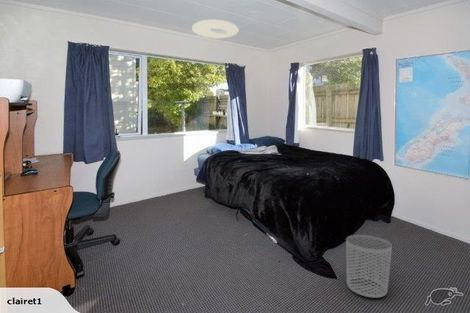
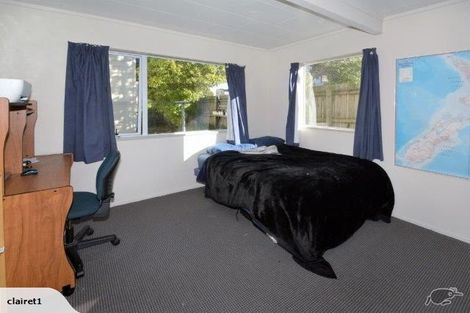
- ceiling light [191,19,240,39]
- waste bin [345,234,393,299]
